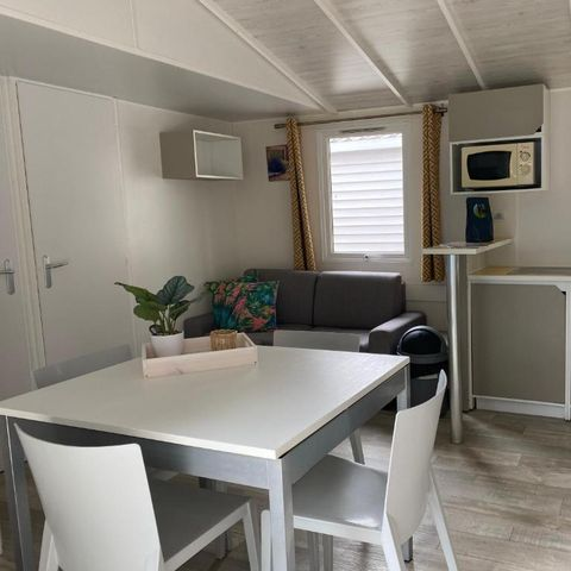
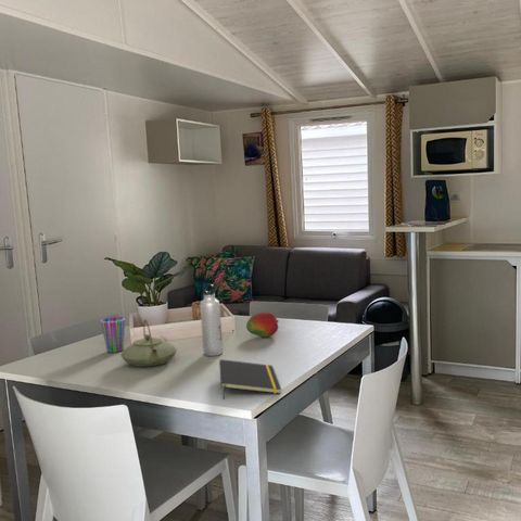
+ notepad [218,358,282,401]
+ fruit [245,310,280,339]
+ teapot [119,318,178,368]
+ water bottle [199,283,224,357]
+ cup [100,316,126,354]
